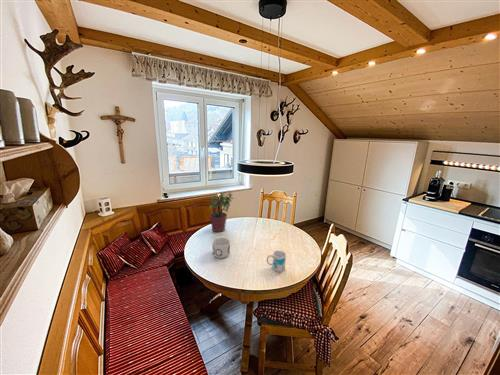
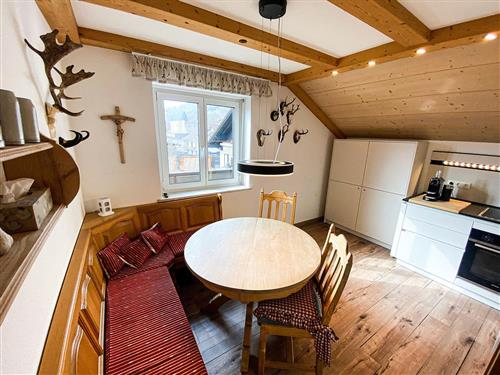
- mug [266,250,287,273]
- potted plant [208,191,234,233]
- mug [212,237,231,259]
